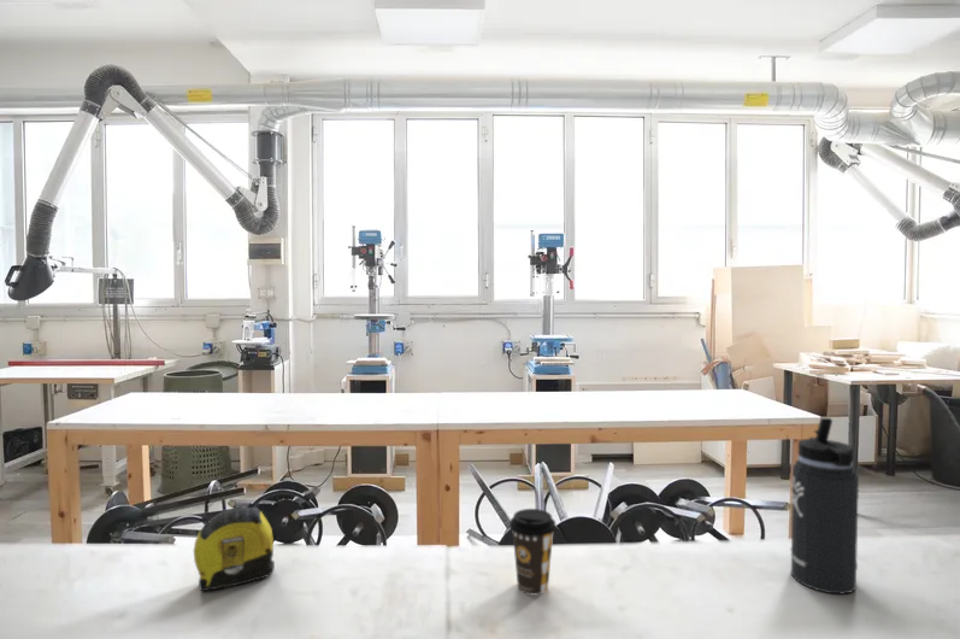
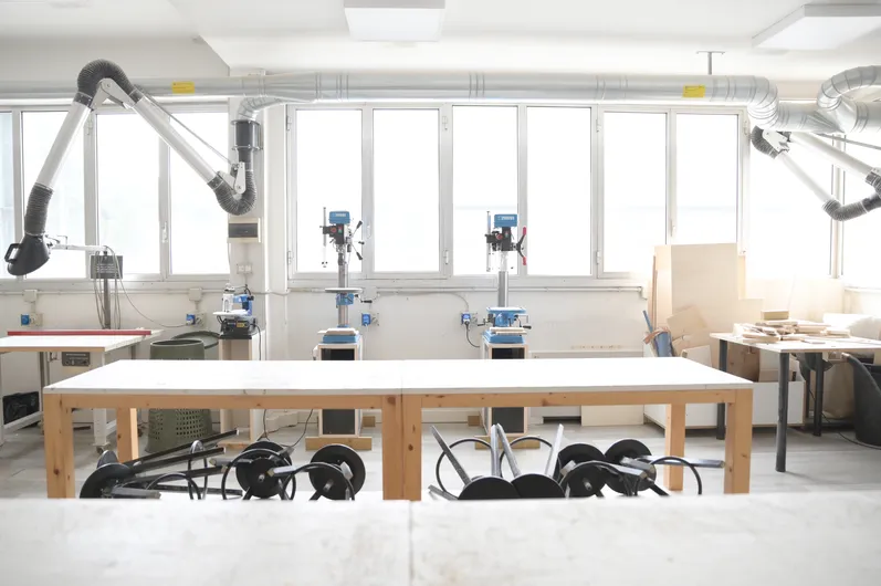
- thermos bottle [789,417,860,596]
- coffee cup [508,508,558,597]
- tape measure [193,505,276,592]
